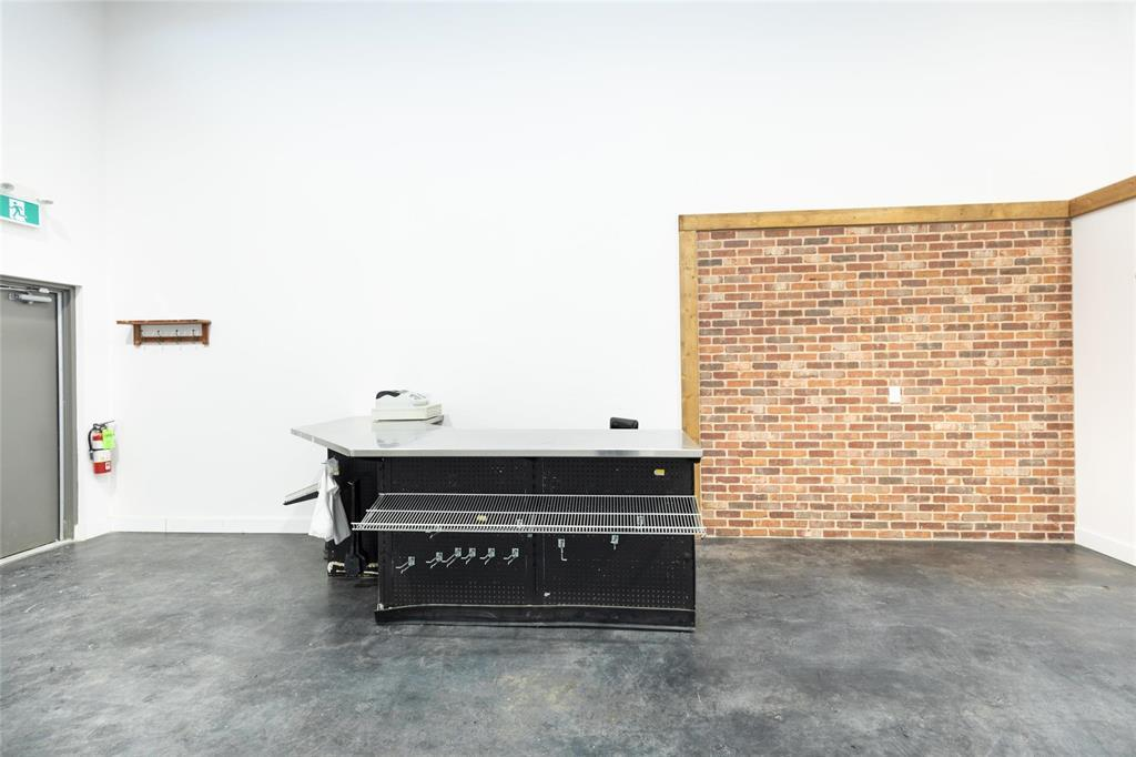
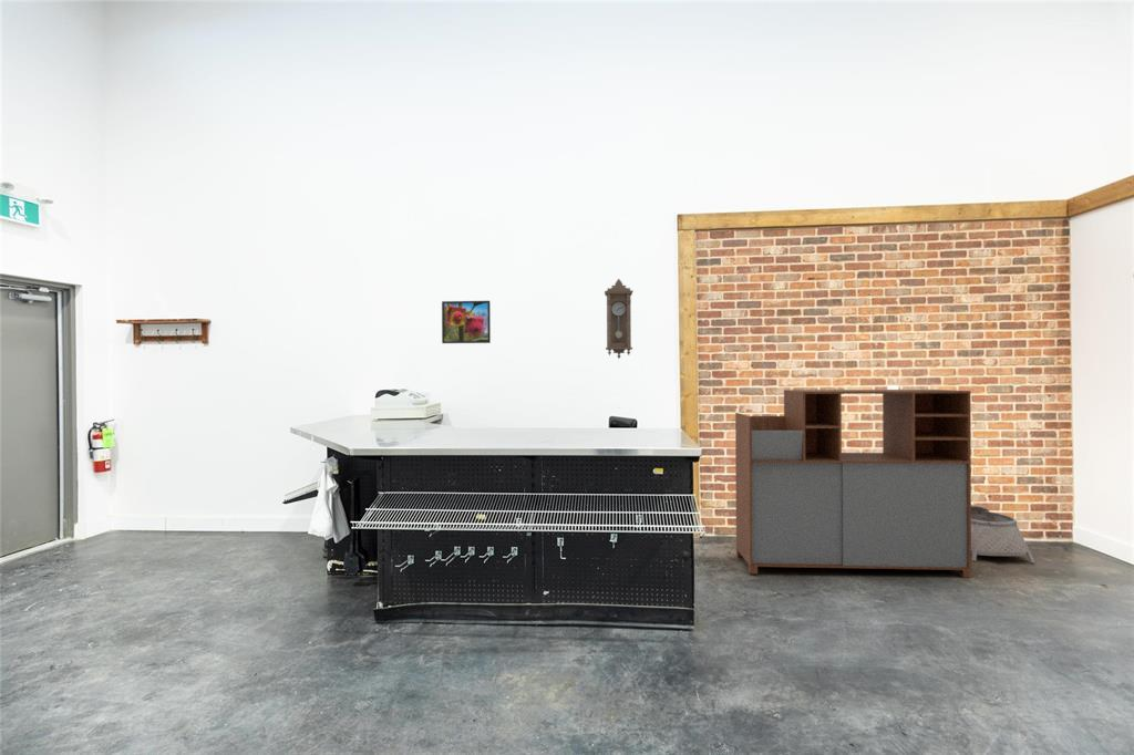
+ storage cabinet [734,389,972,579]
+ pendulum clock [604,278,633,360]
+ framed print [441,300,492,344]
+ basket [971,504,1035,563]
